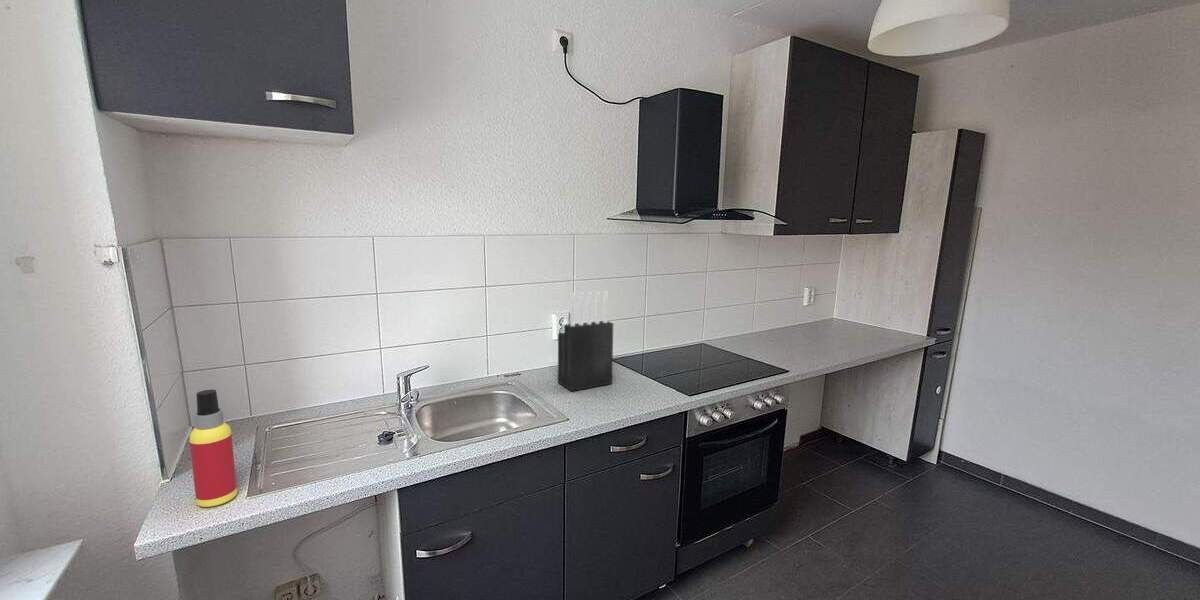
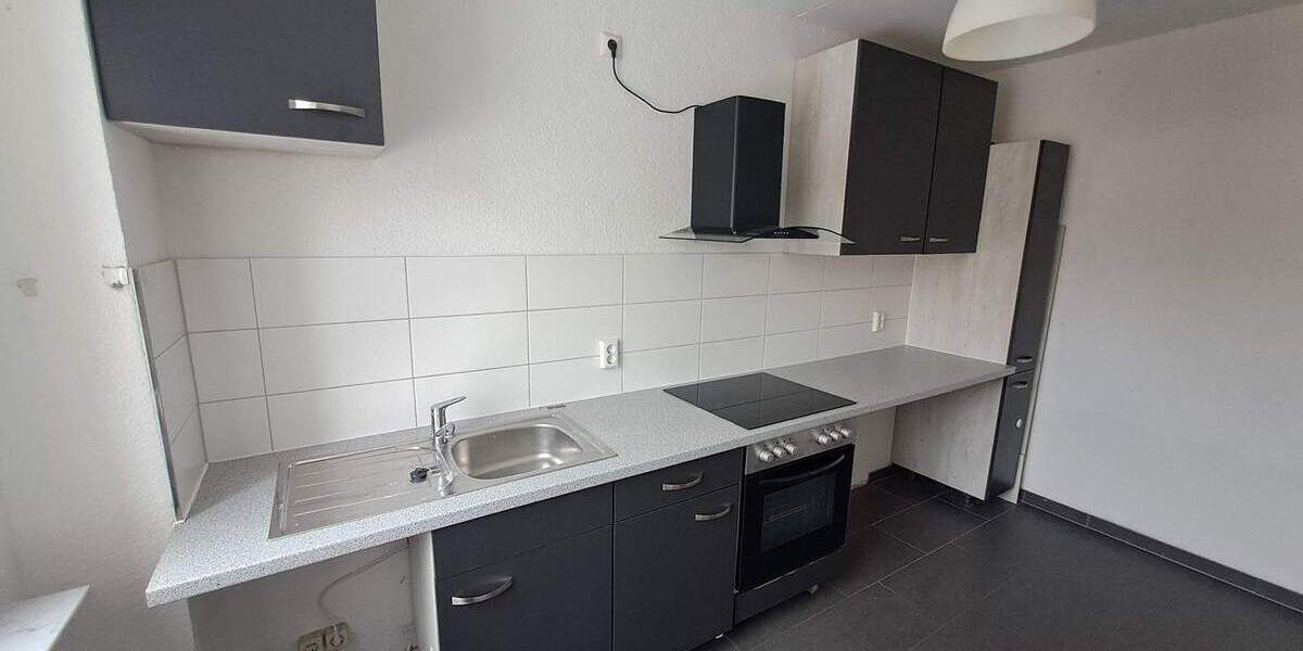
- spray bottle [189,389,238,508]
- knife block [557,290,614,392]
